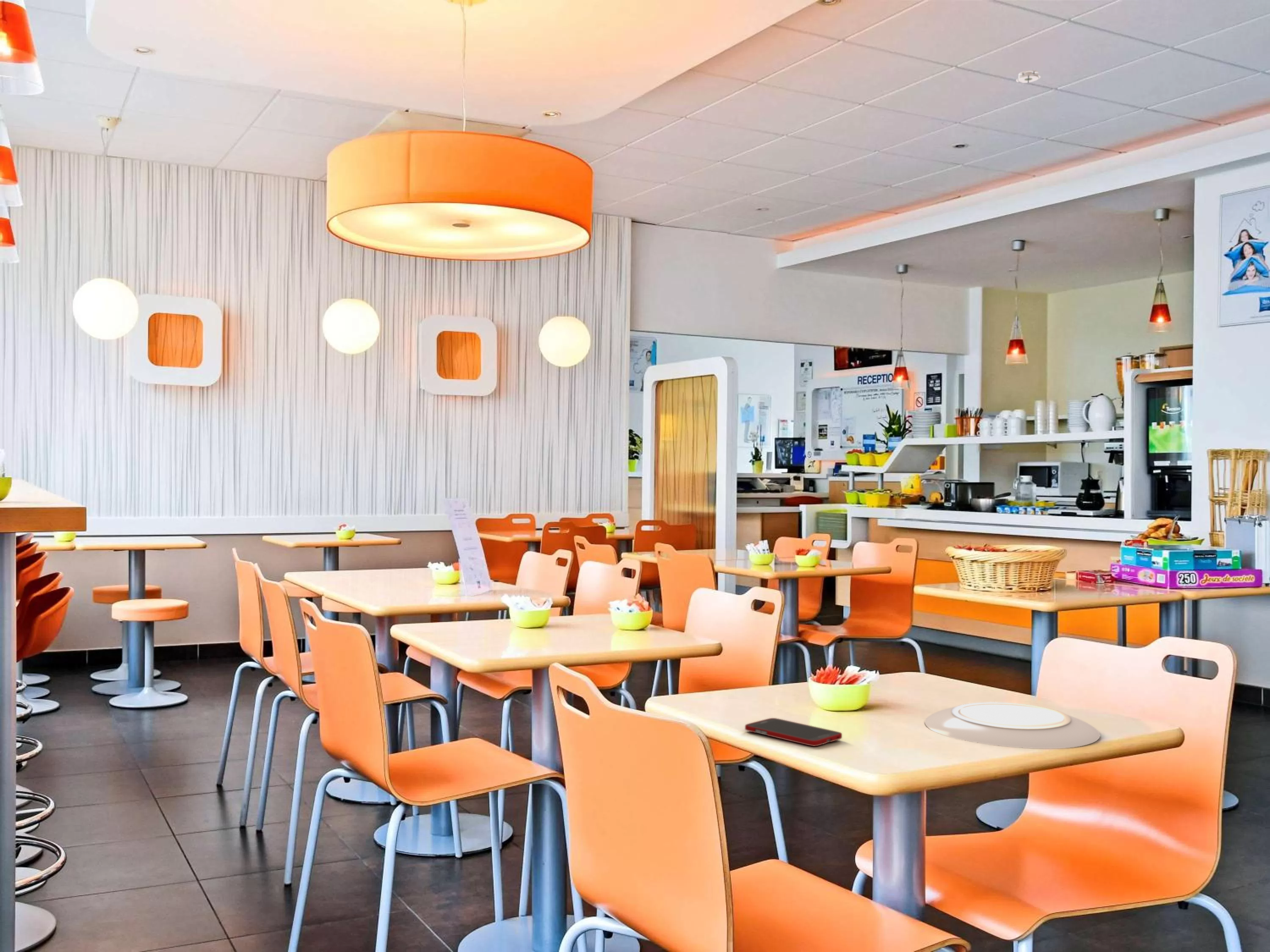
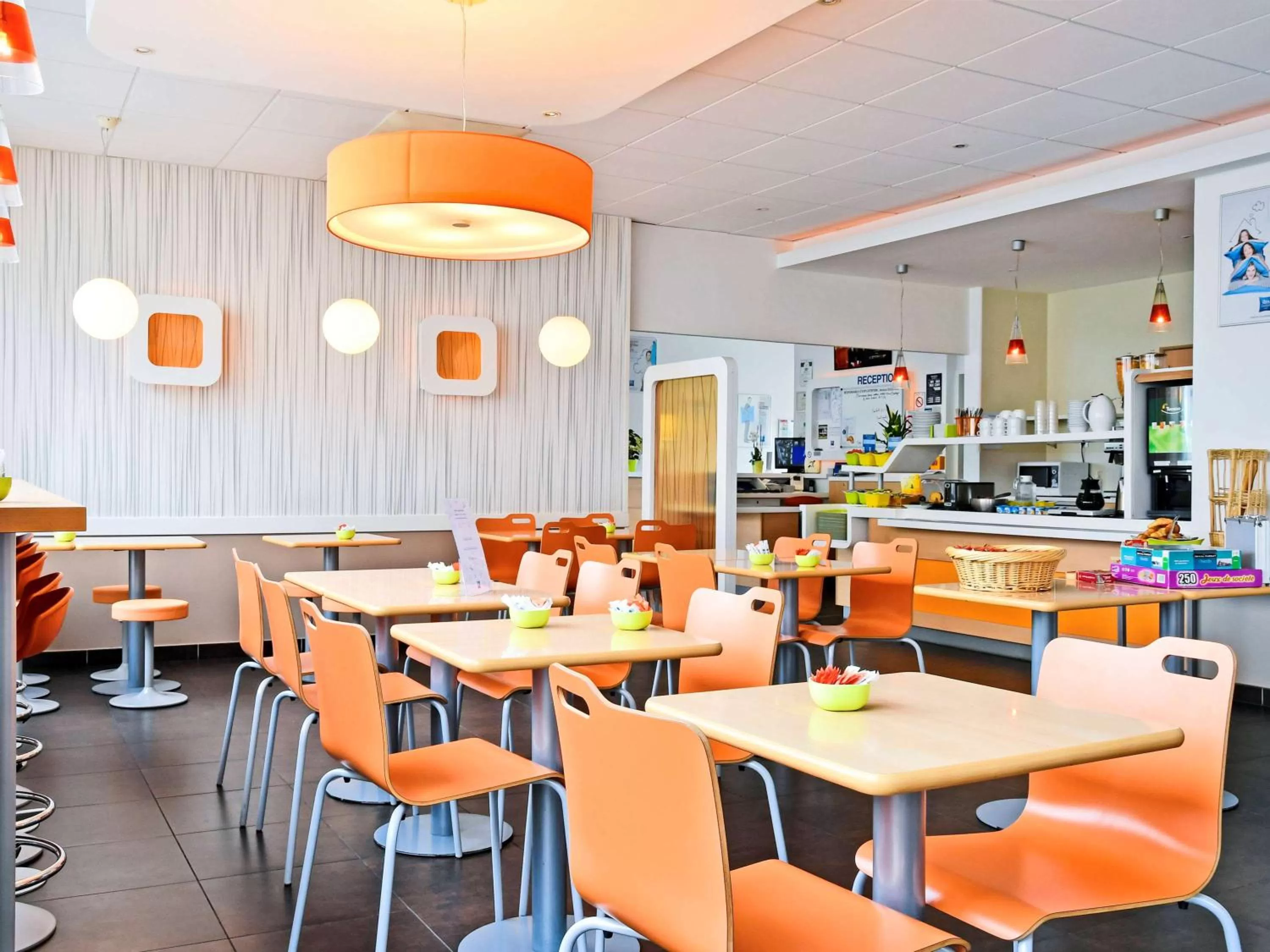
- smoke detector [1015,70,1041,85]
- cell phone [745,718,842,747]
- plate [925,702,1101,749]
